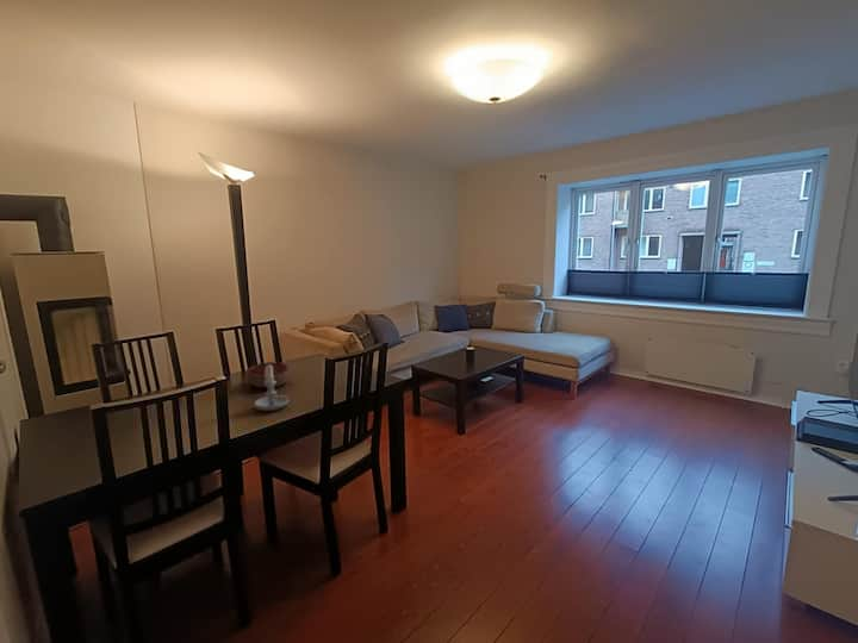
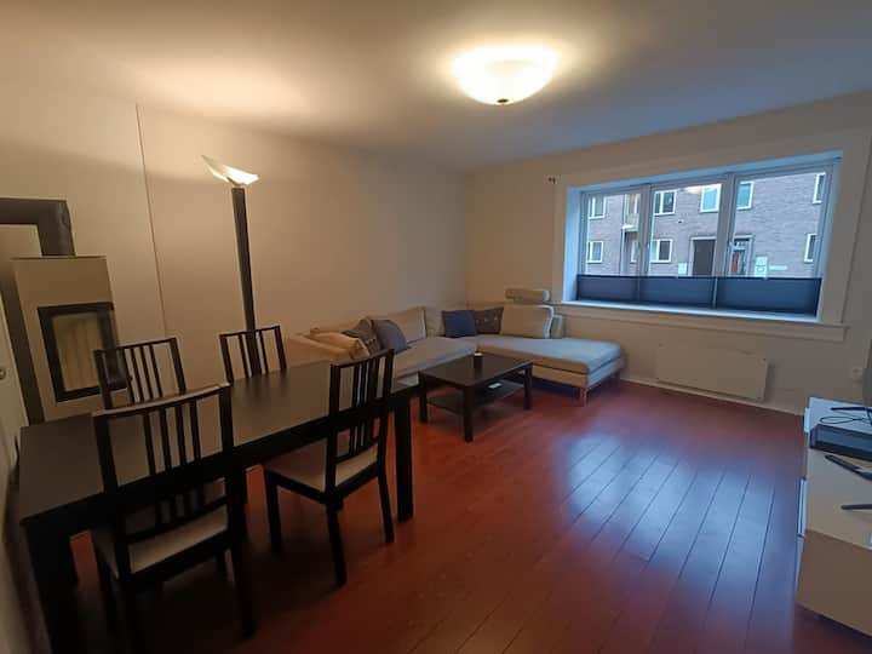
- decorative bowl [245,360,291,388]
- candle [254,366,290,412]
